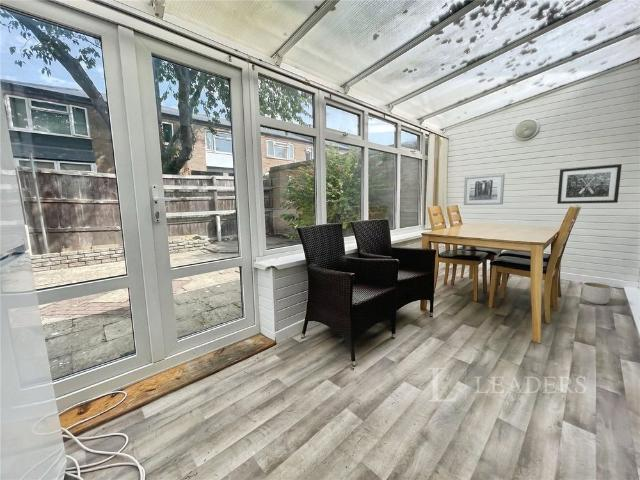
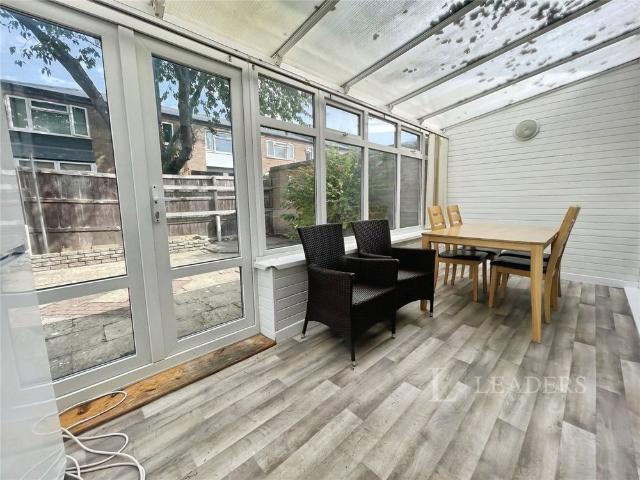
- wall art [556,163,623,205]
- wall art [463,173,506,206]
- planter [582,281,613,305]
